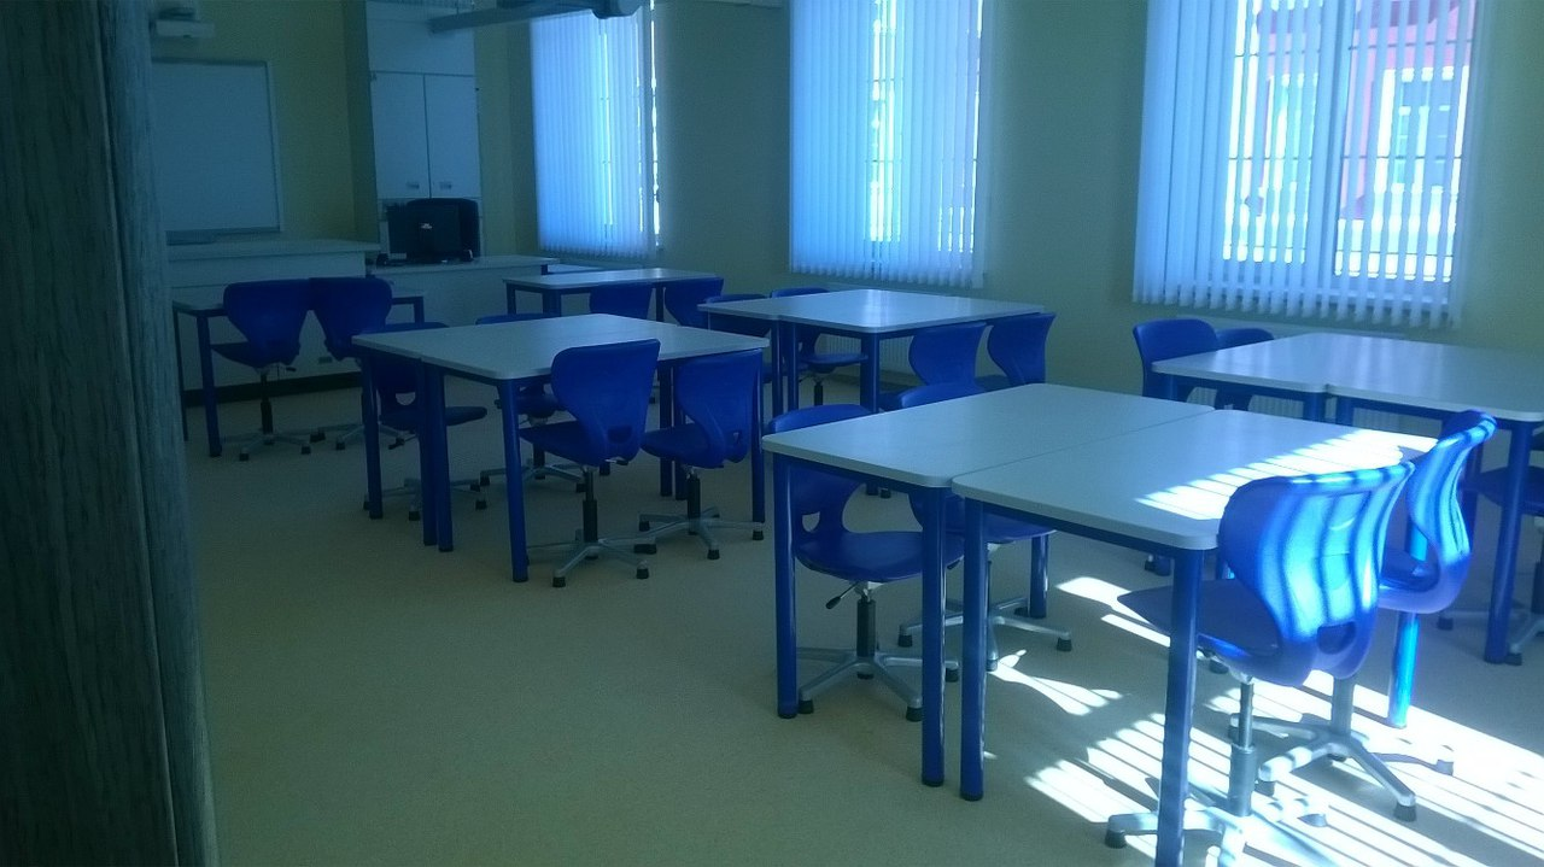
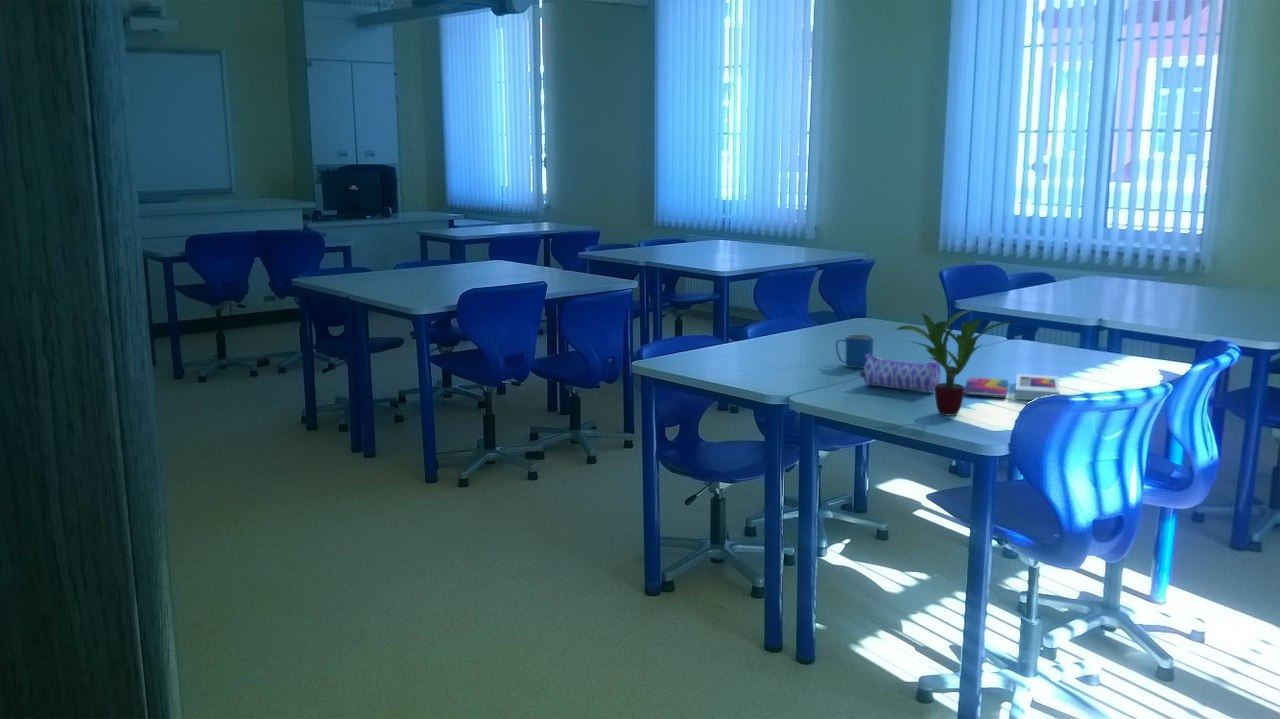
+ potted plant [894,307,1018,416]
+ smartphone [964,373,1061,401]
+ mug [835,333,875,369]
+ pencil case [859,354,941,393]
